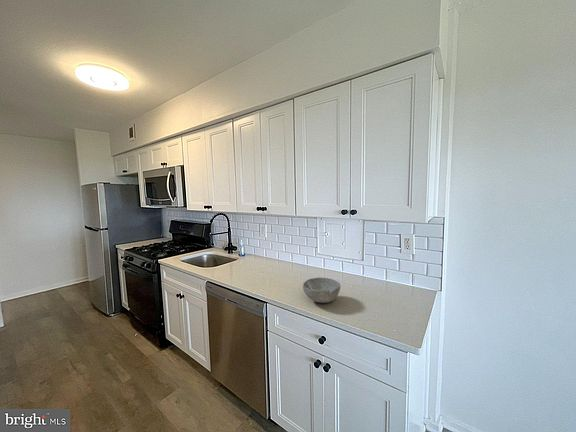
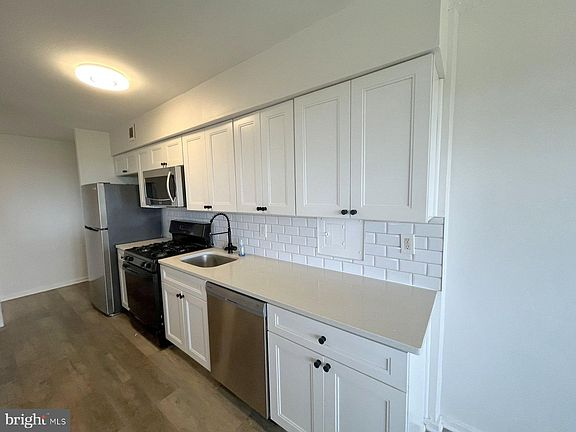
- bowl [302,277,341,304]
